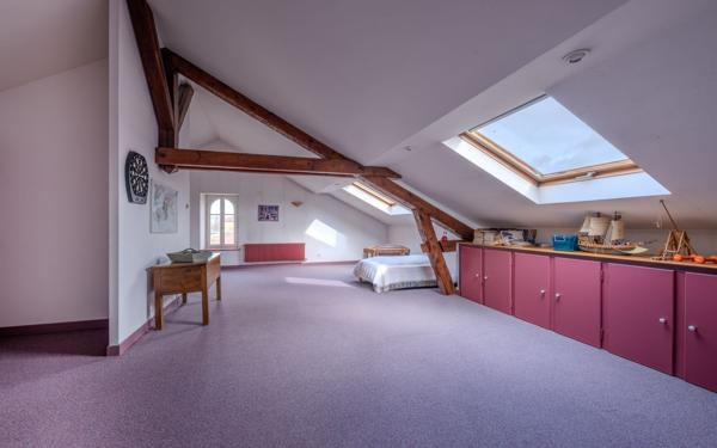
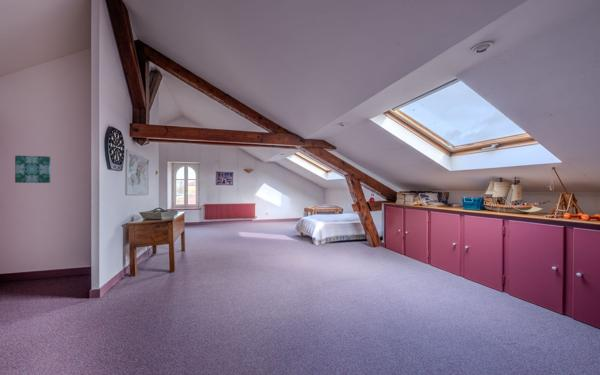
+ wall art [14,155,51,184]
